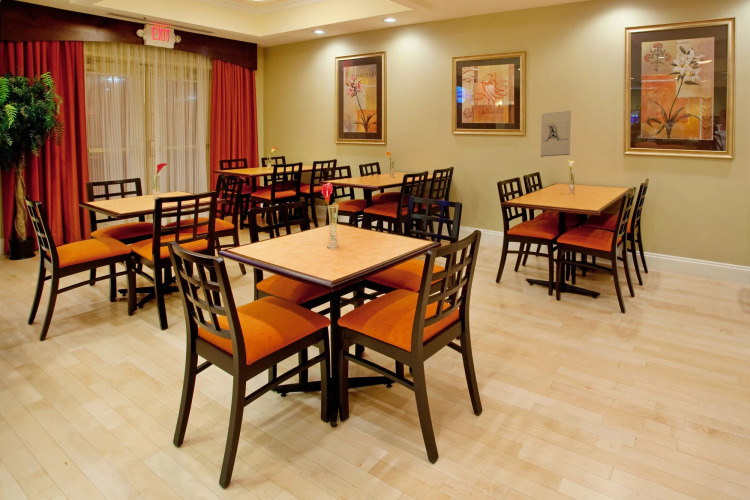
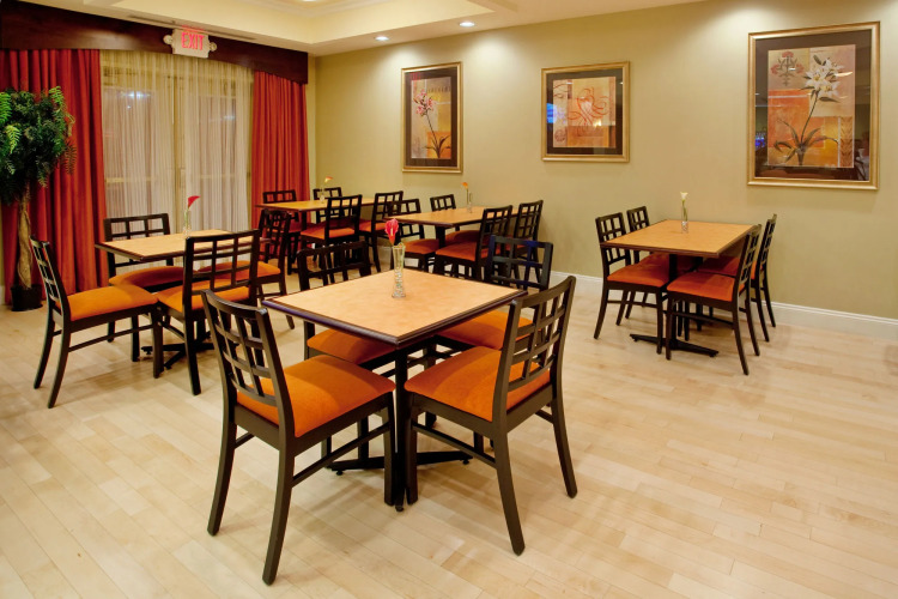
- wall sculpture [540,109,572,158]
